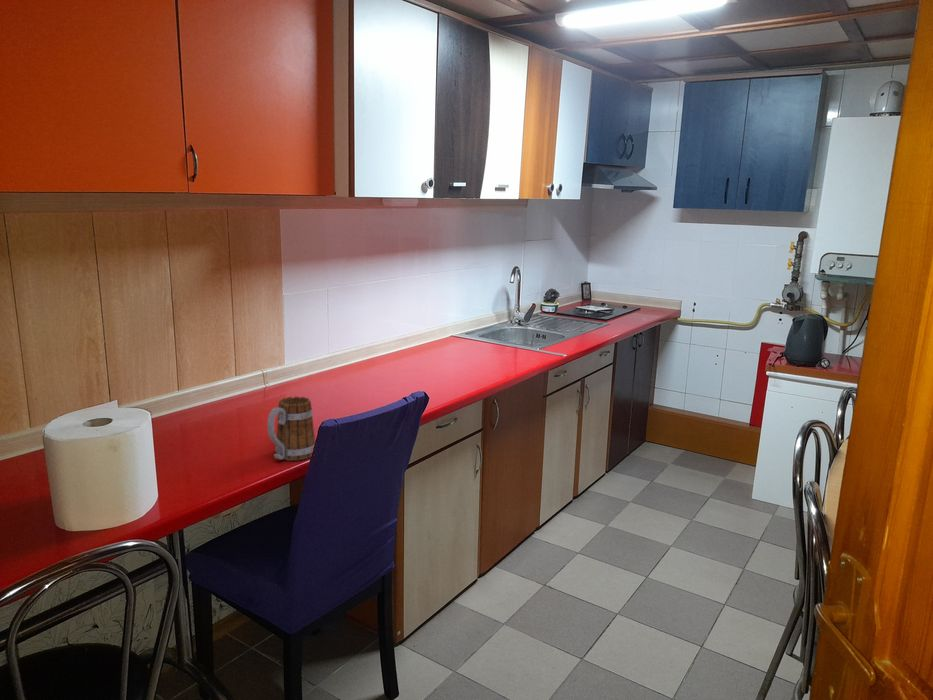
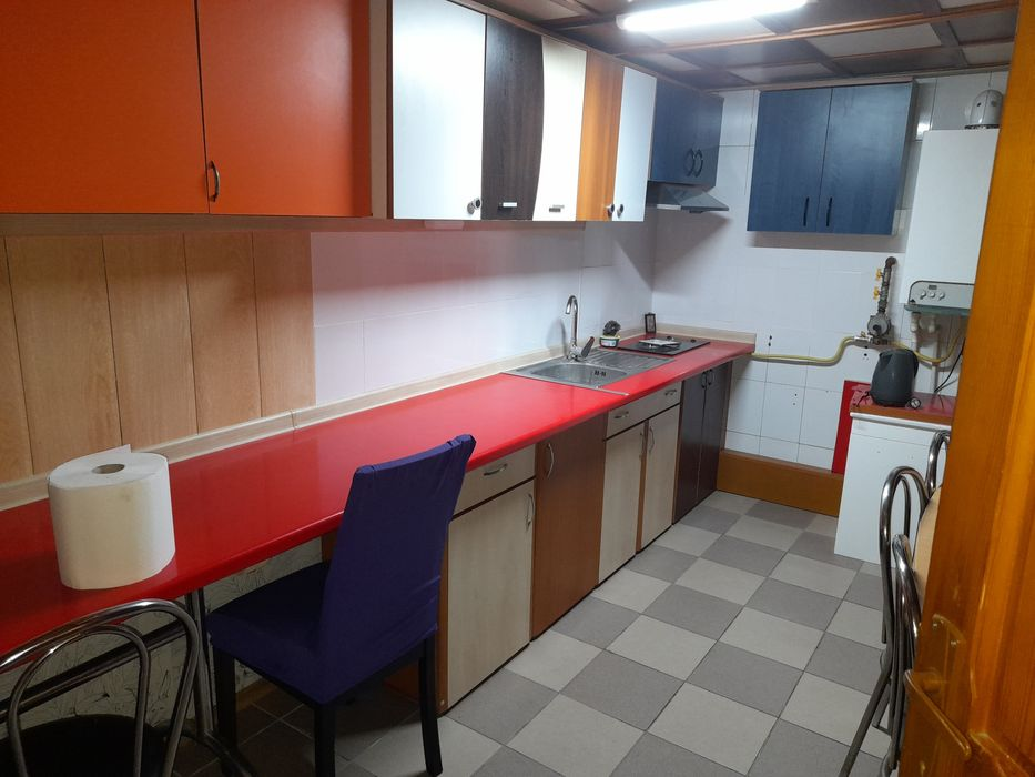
- mug [267,396,316,462]
